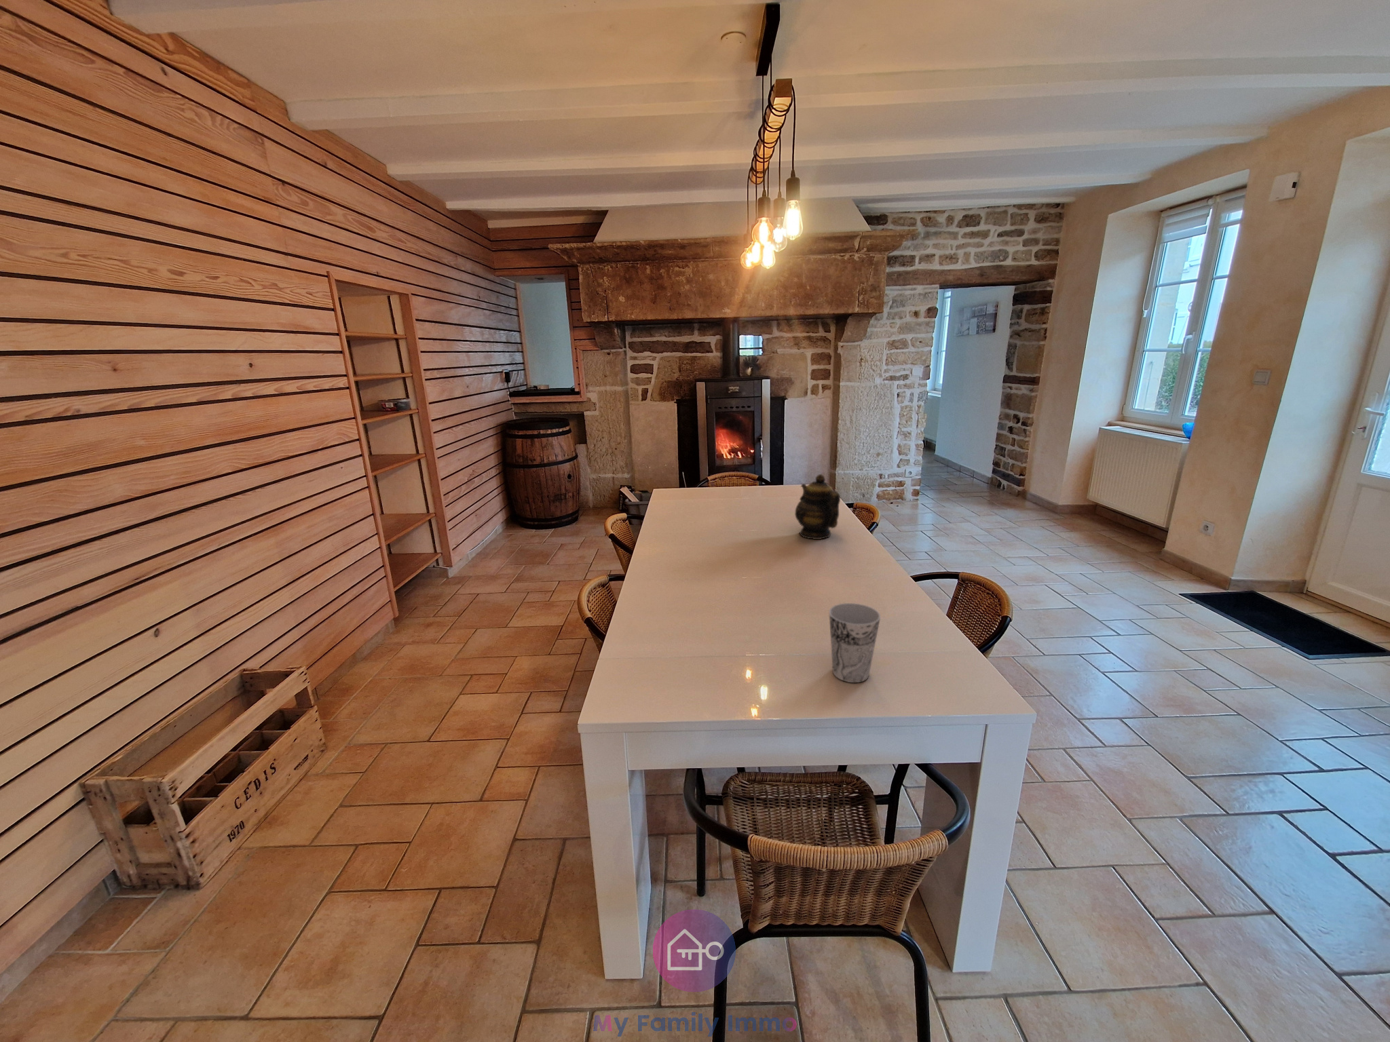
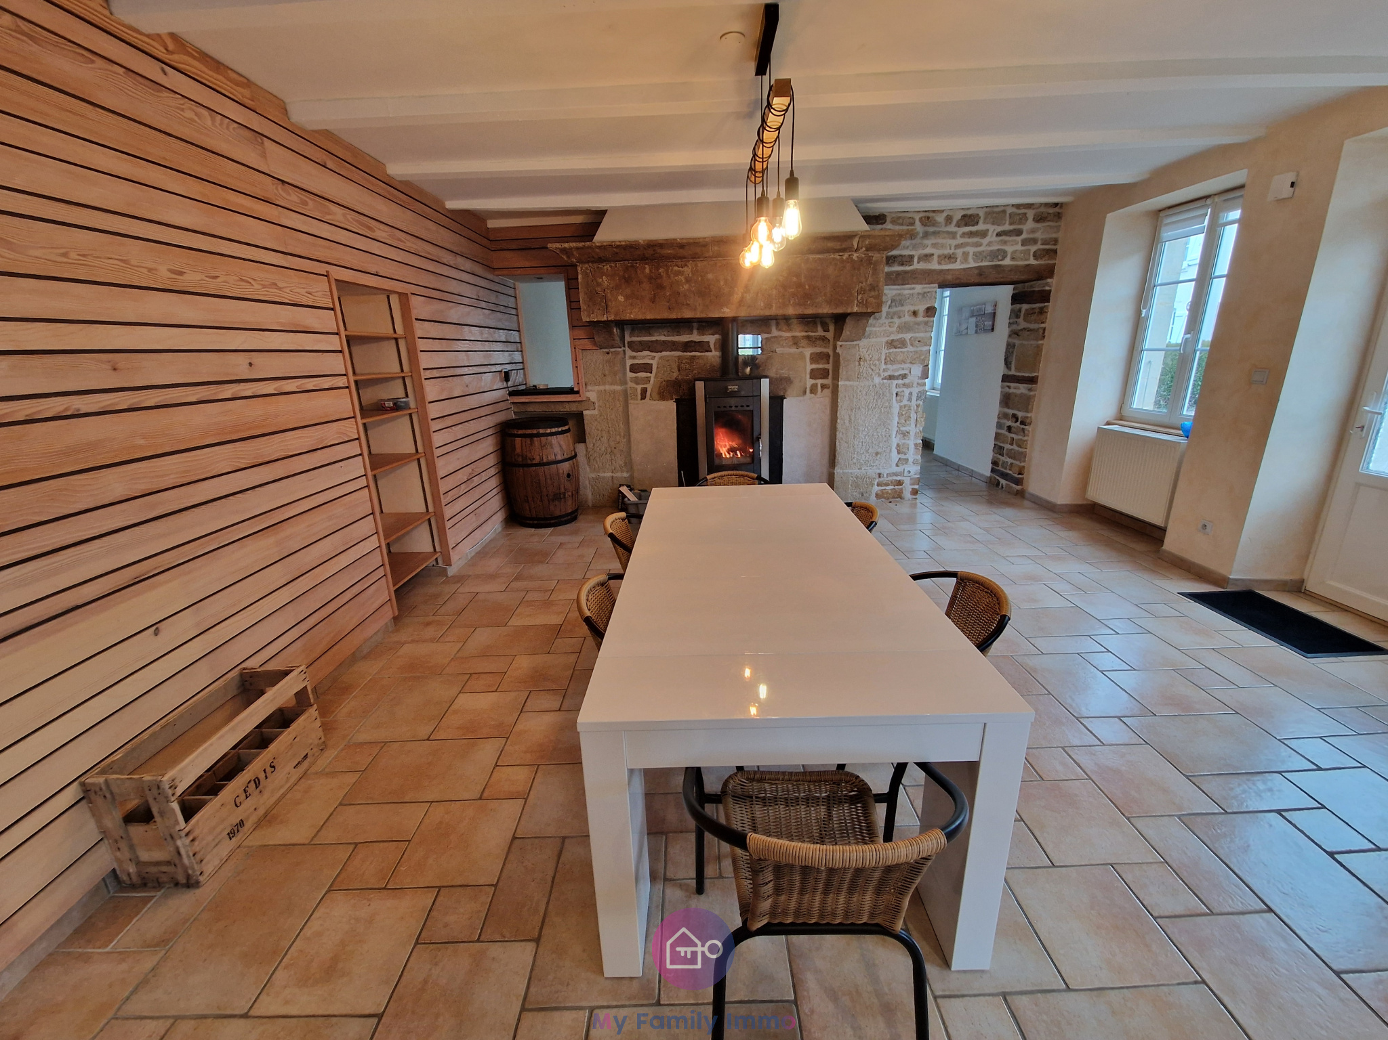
- teapot [795,474,841,540]
- cup [829,602,881,684]
